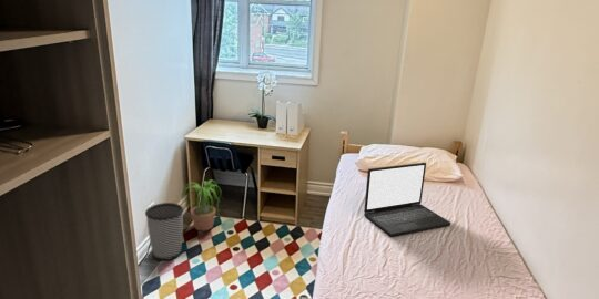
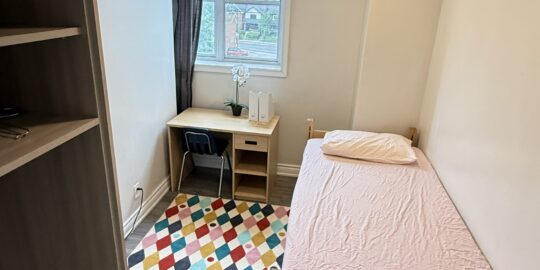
- laptop [363,162,451,238]
- wastebasket [144,202,185,261]
- potted plant [172,179,223,231]
